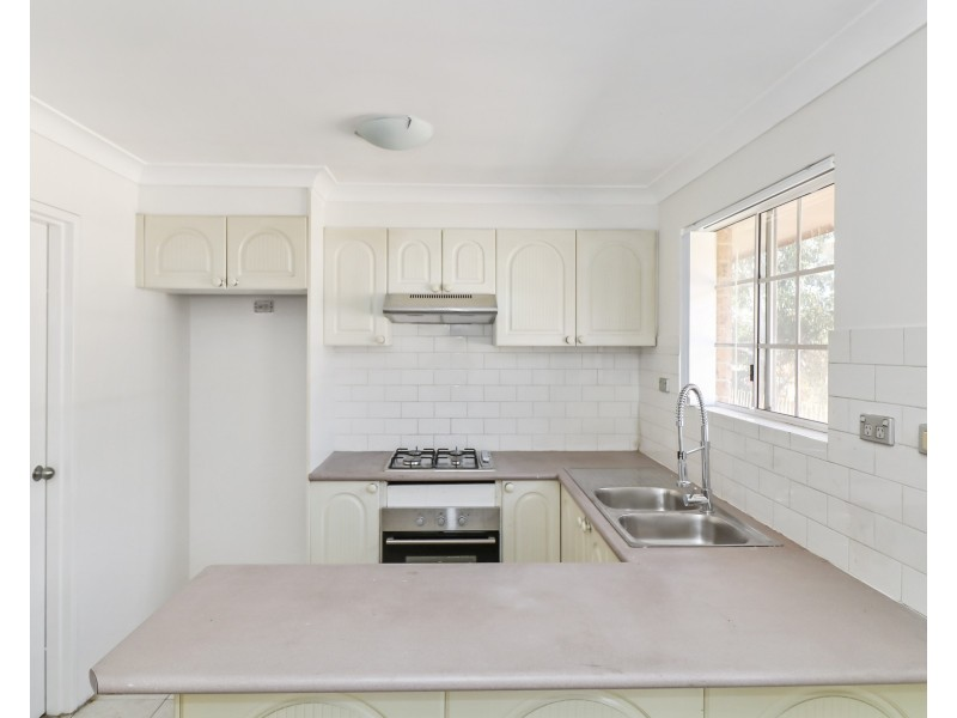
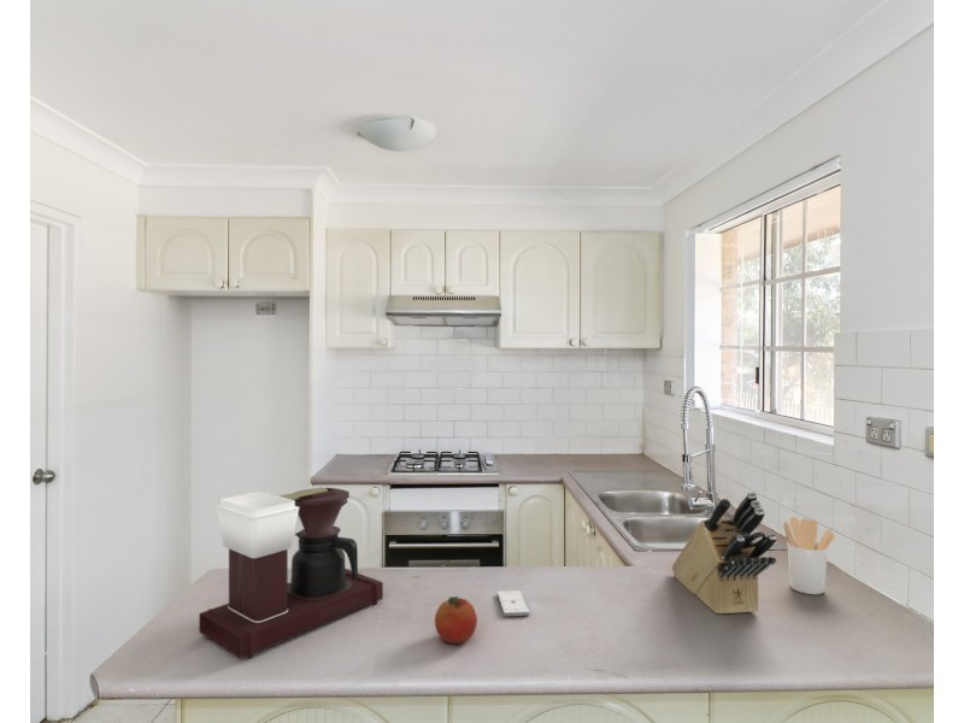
+ smartphone [496,589,530,617]
+ fruit [434,595,478,645]
+ knife block [671,490,777,615]
+ utensil holder [782,516,836,595]
+ coffee maker [198,487,384,660]
